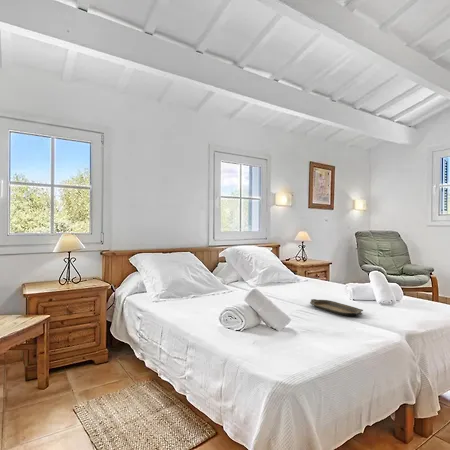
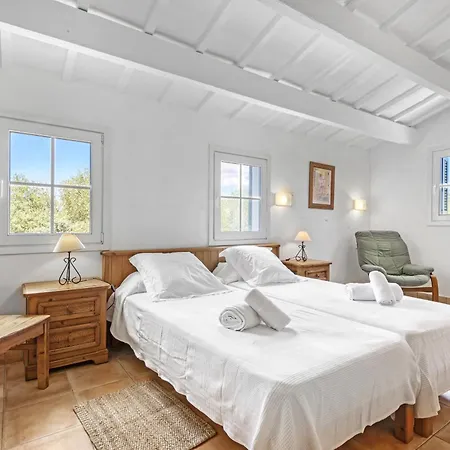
- serving tray [309,298,364,317]
